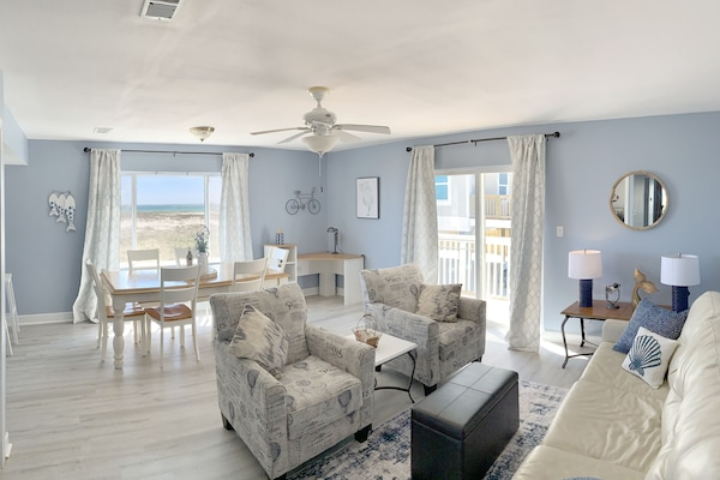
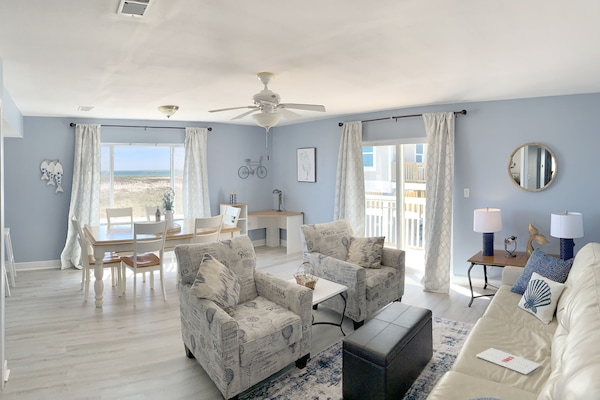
+ magazine [475,347,542,375]
